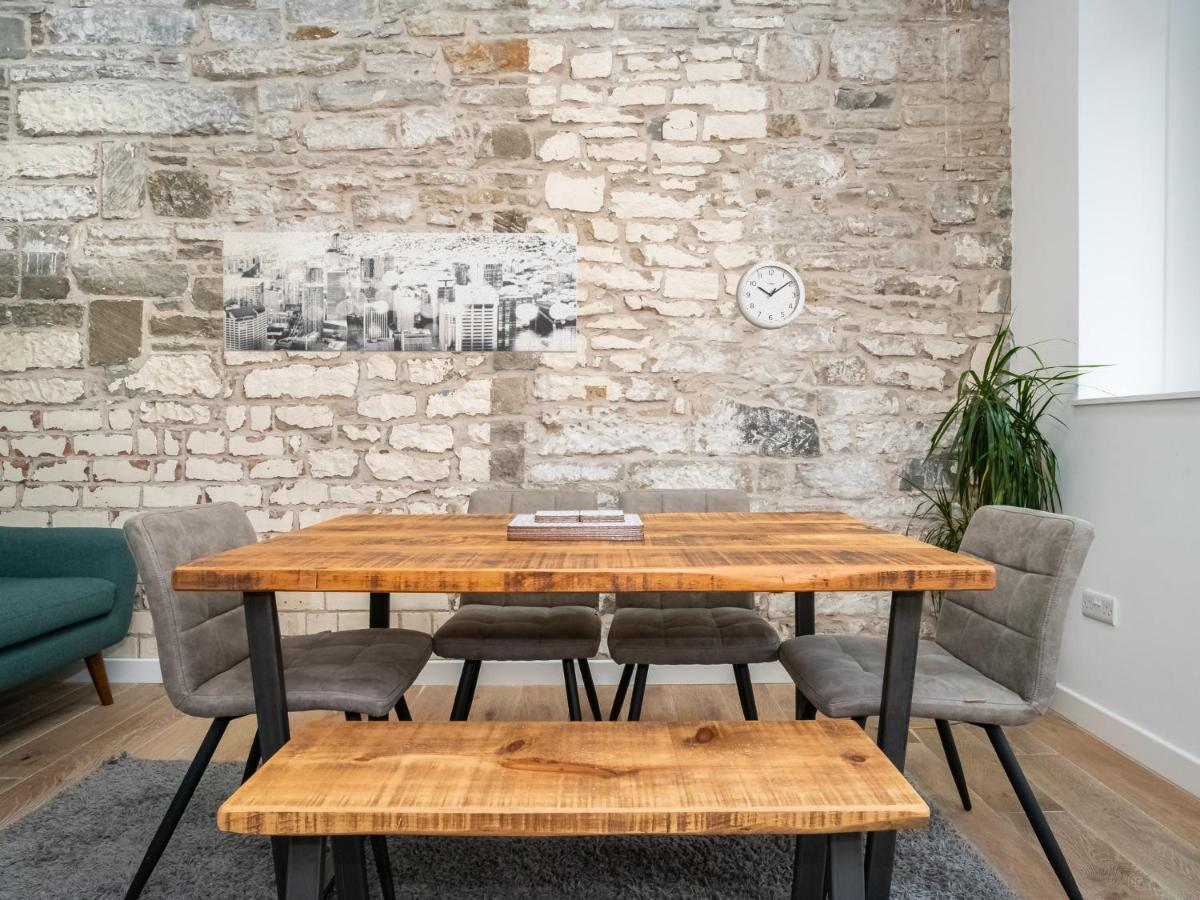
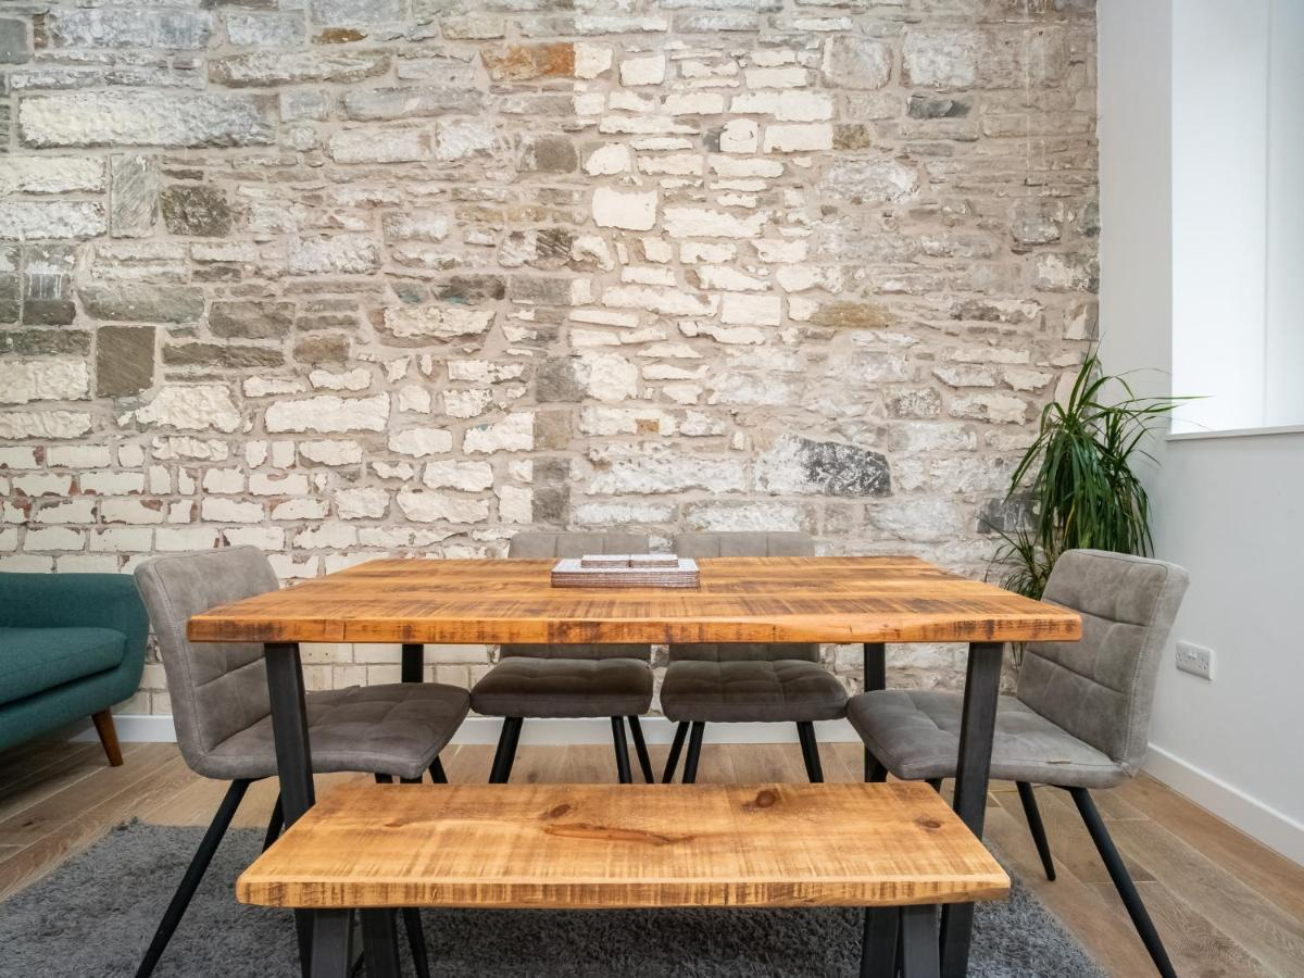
- wall clock [735,260,806,331]
- wall art [222,231,578,354]
